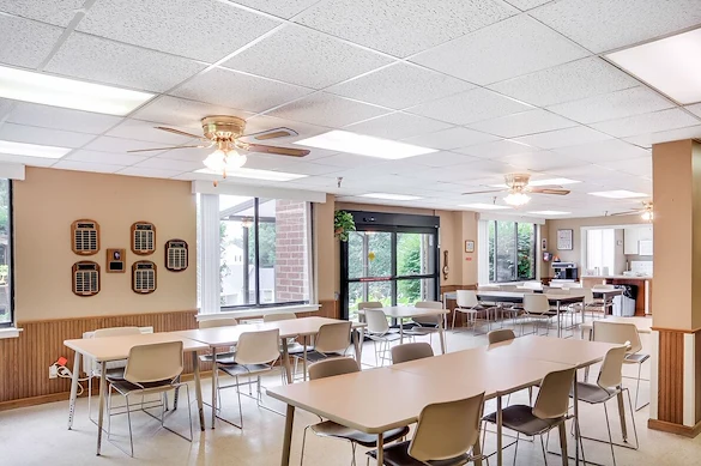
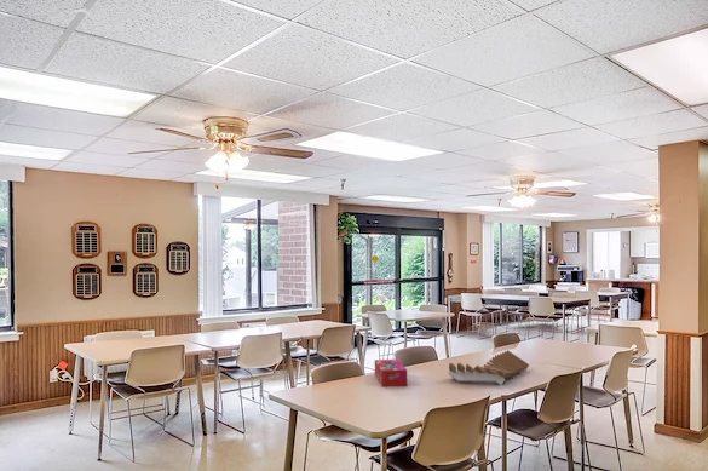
+ staircase [448,349,530,386]
+ tissue box [374,358,408,389]
